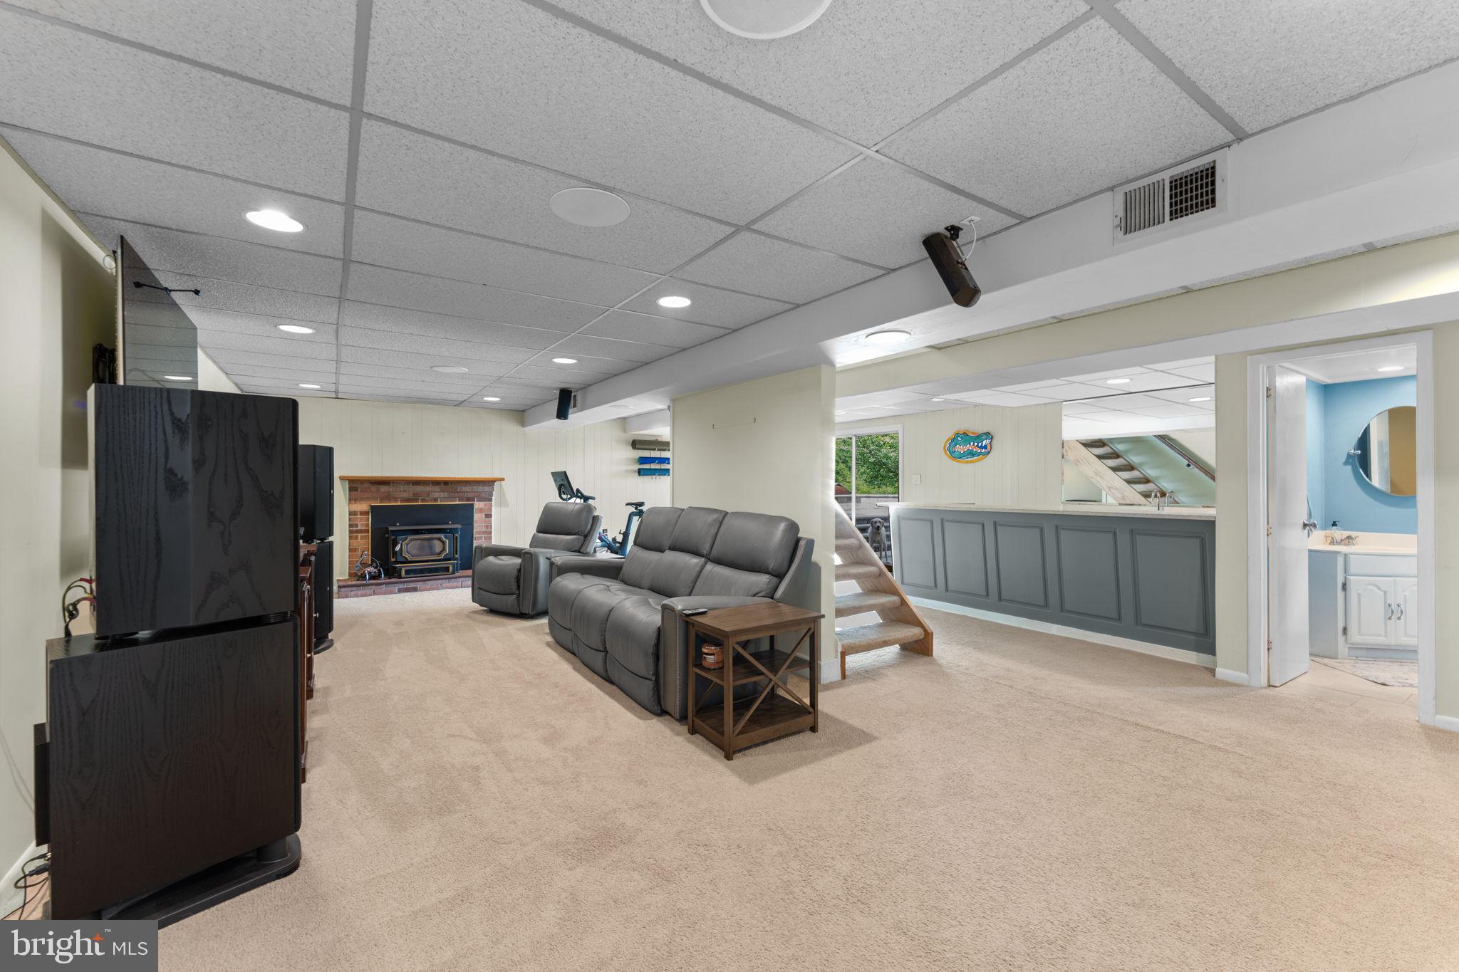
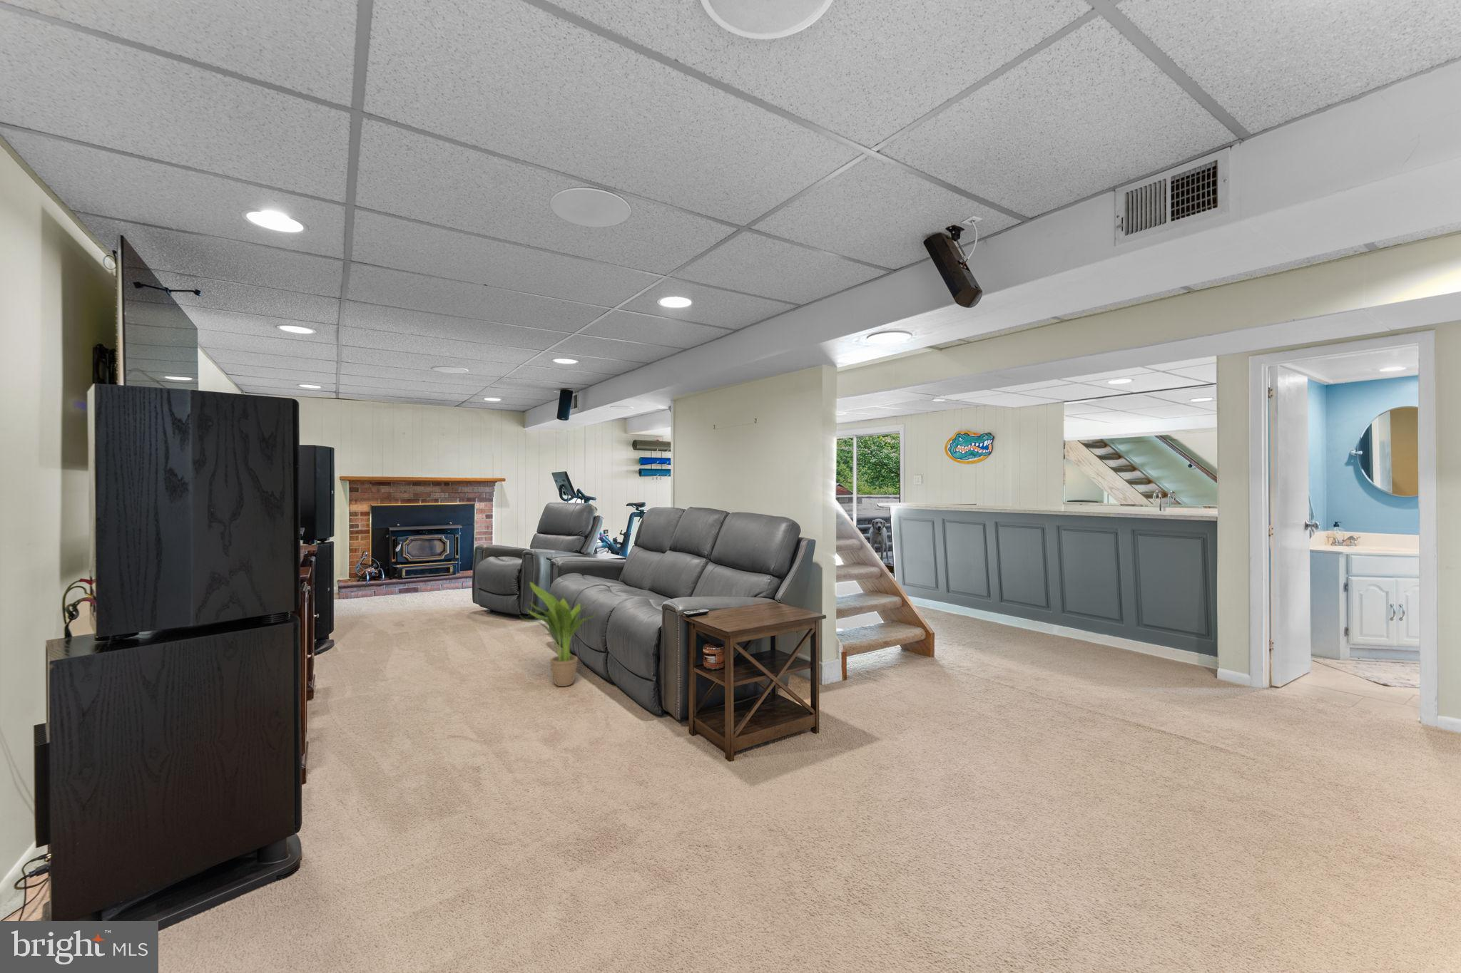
+ potted plant [519,581,600,687]
